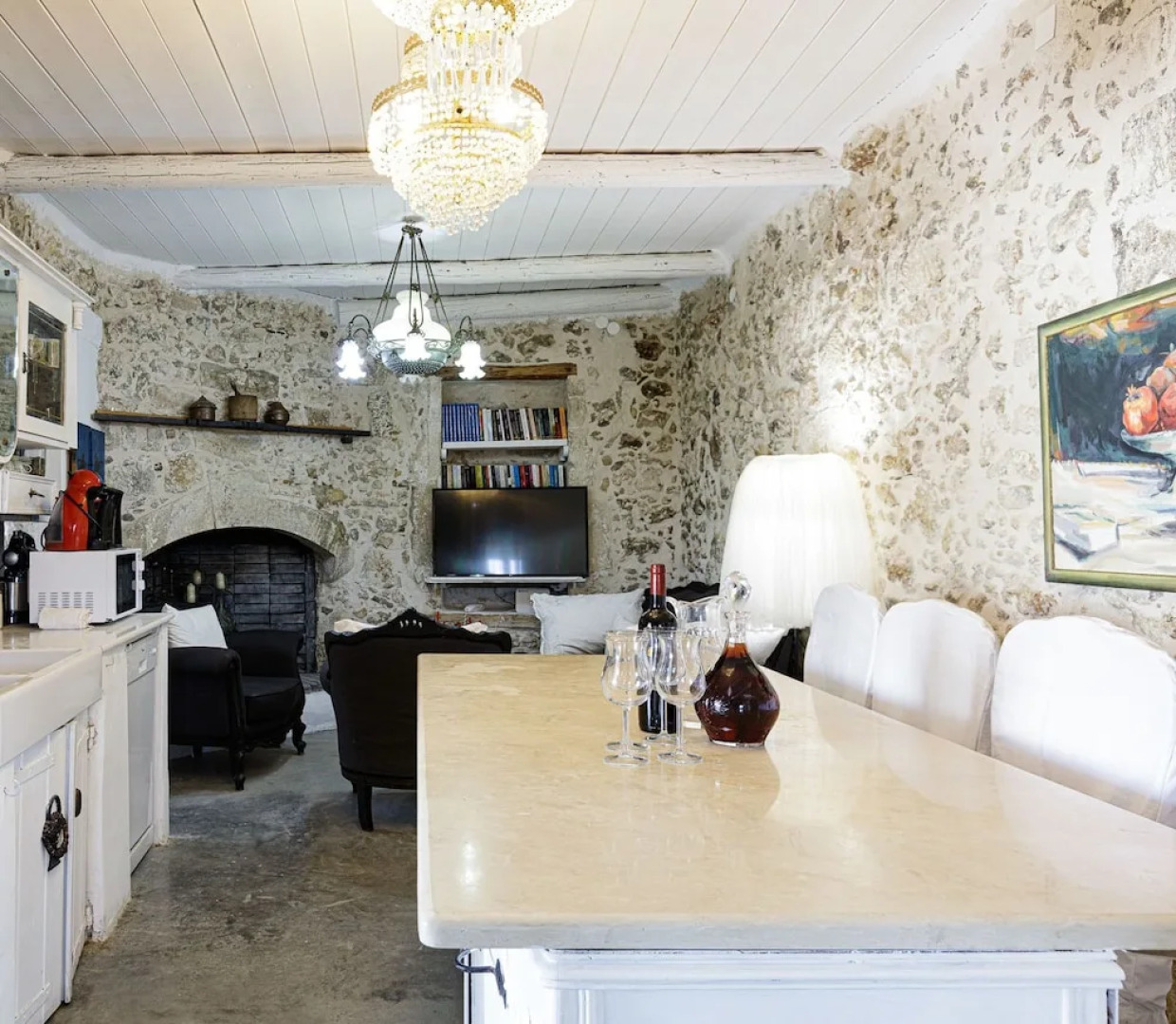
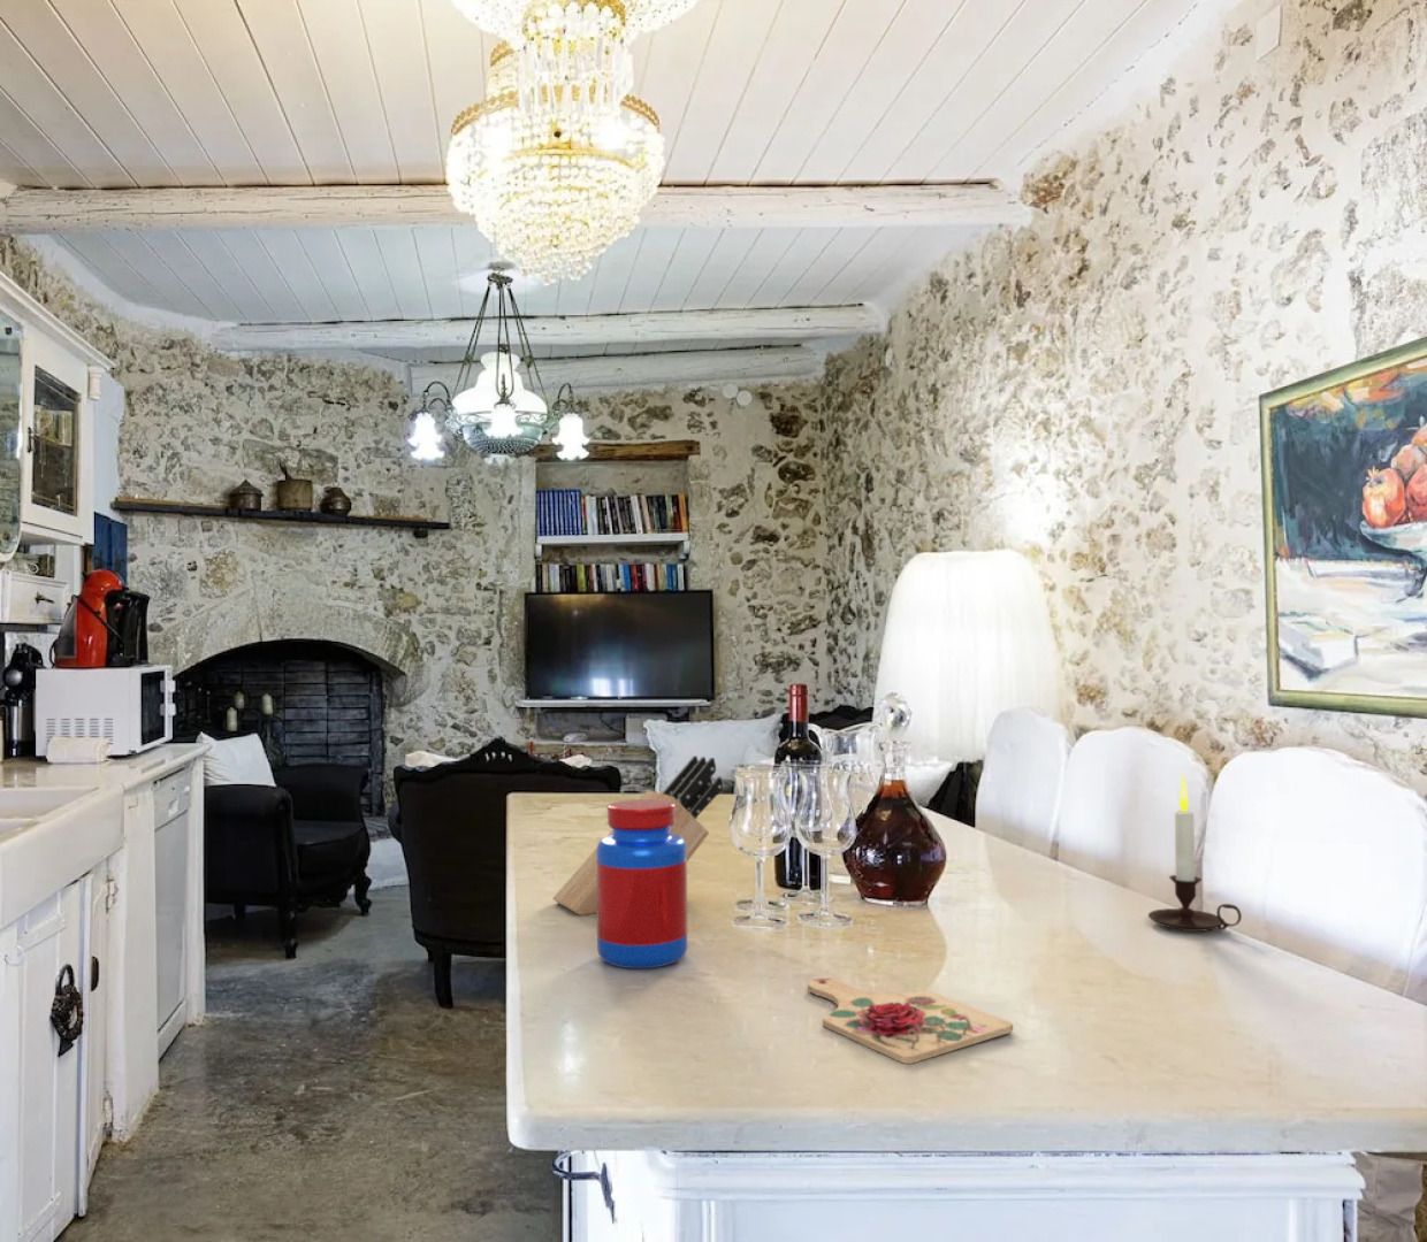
+ candle [1148,773,1243,933]
+ jar [595,798,688,969]
+ cutting board [807,978,1014,1065]
+ knife block [552,754,724,917]
